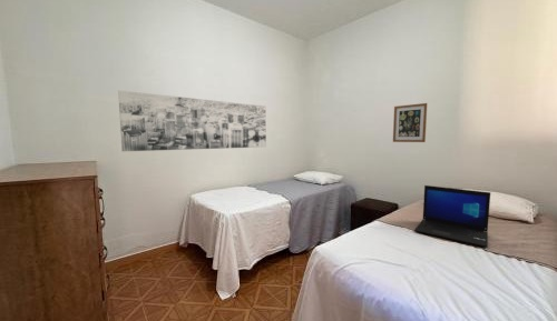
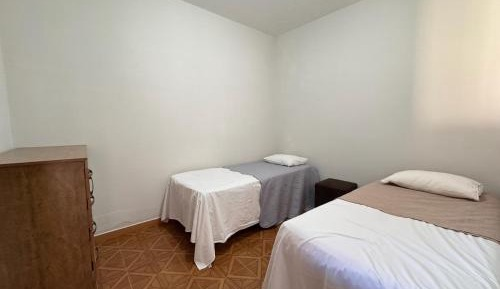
- wall art [392,102,429,143]
- wall art [117,90,267,152]
- laptop [413,184,491,249]
